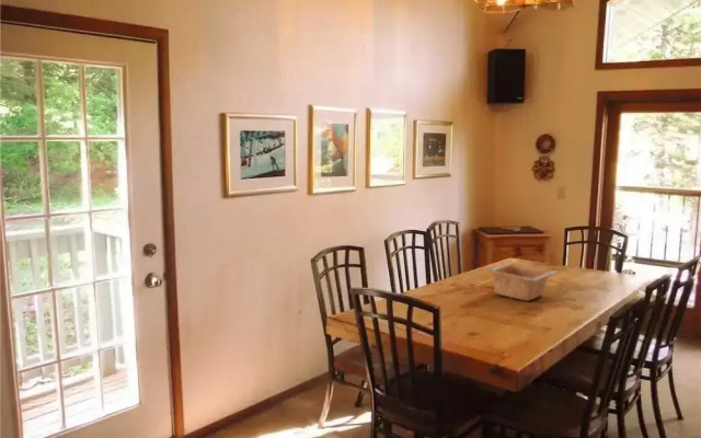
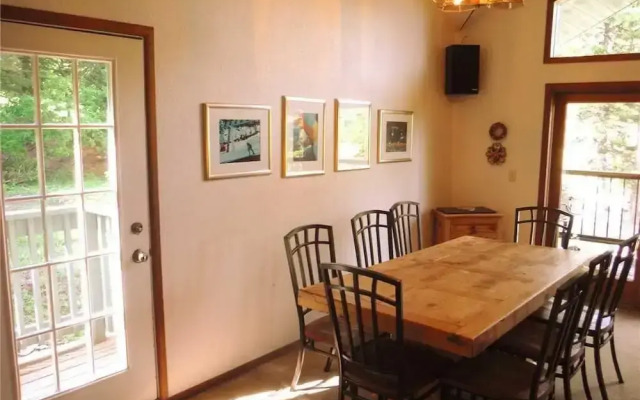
- serving bowl [483,262,559,302]
